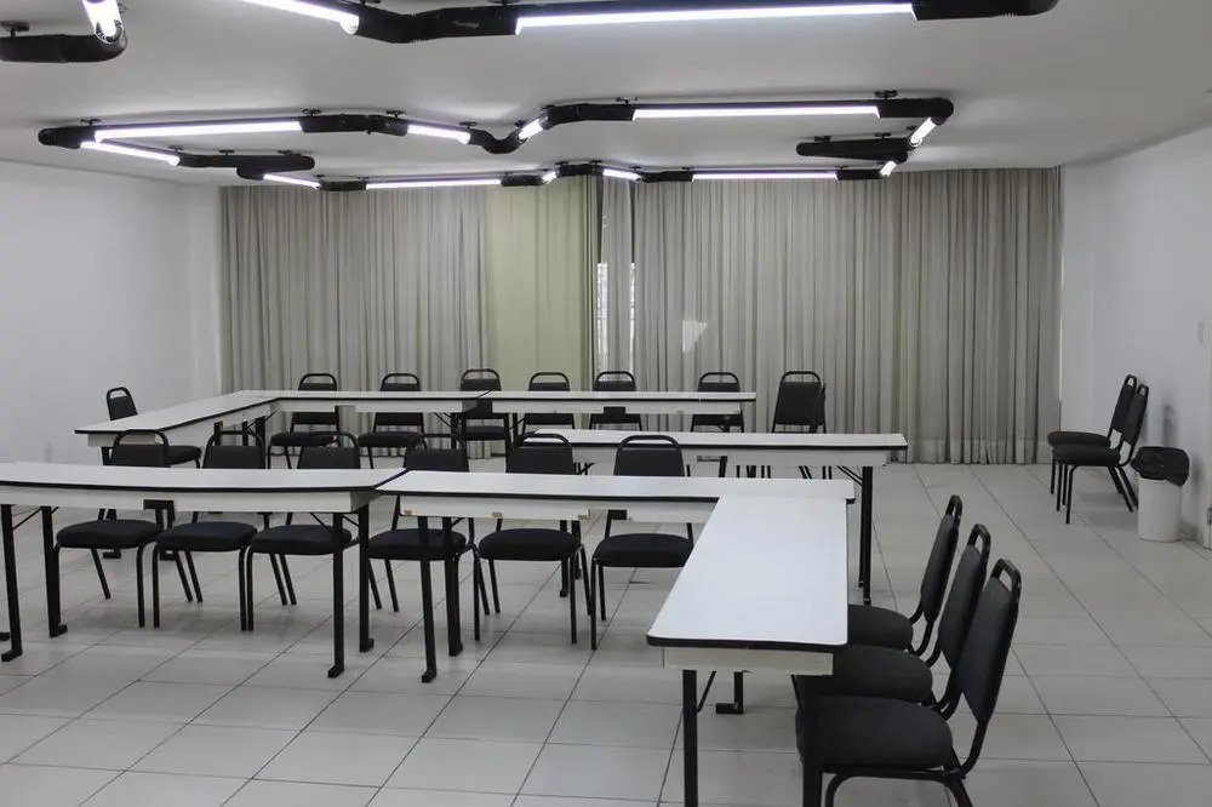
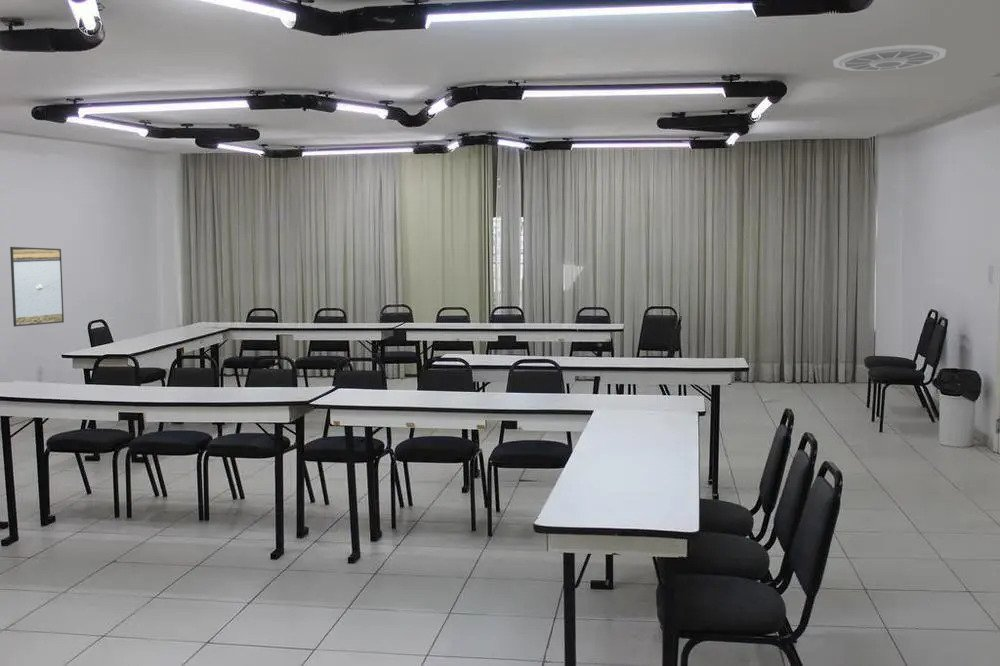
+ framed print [9,246,65,328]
+ ceiling vent [832,44,947,72]
